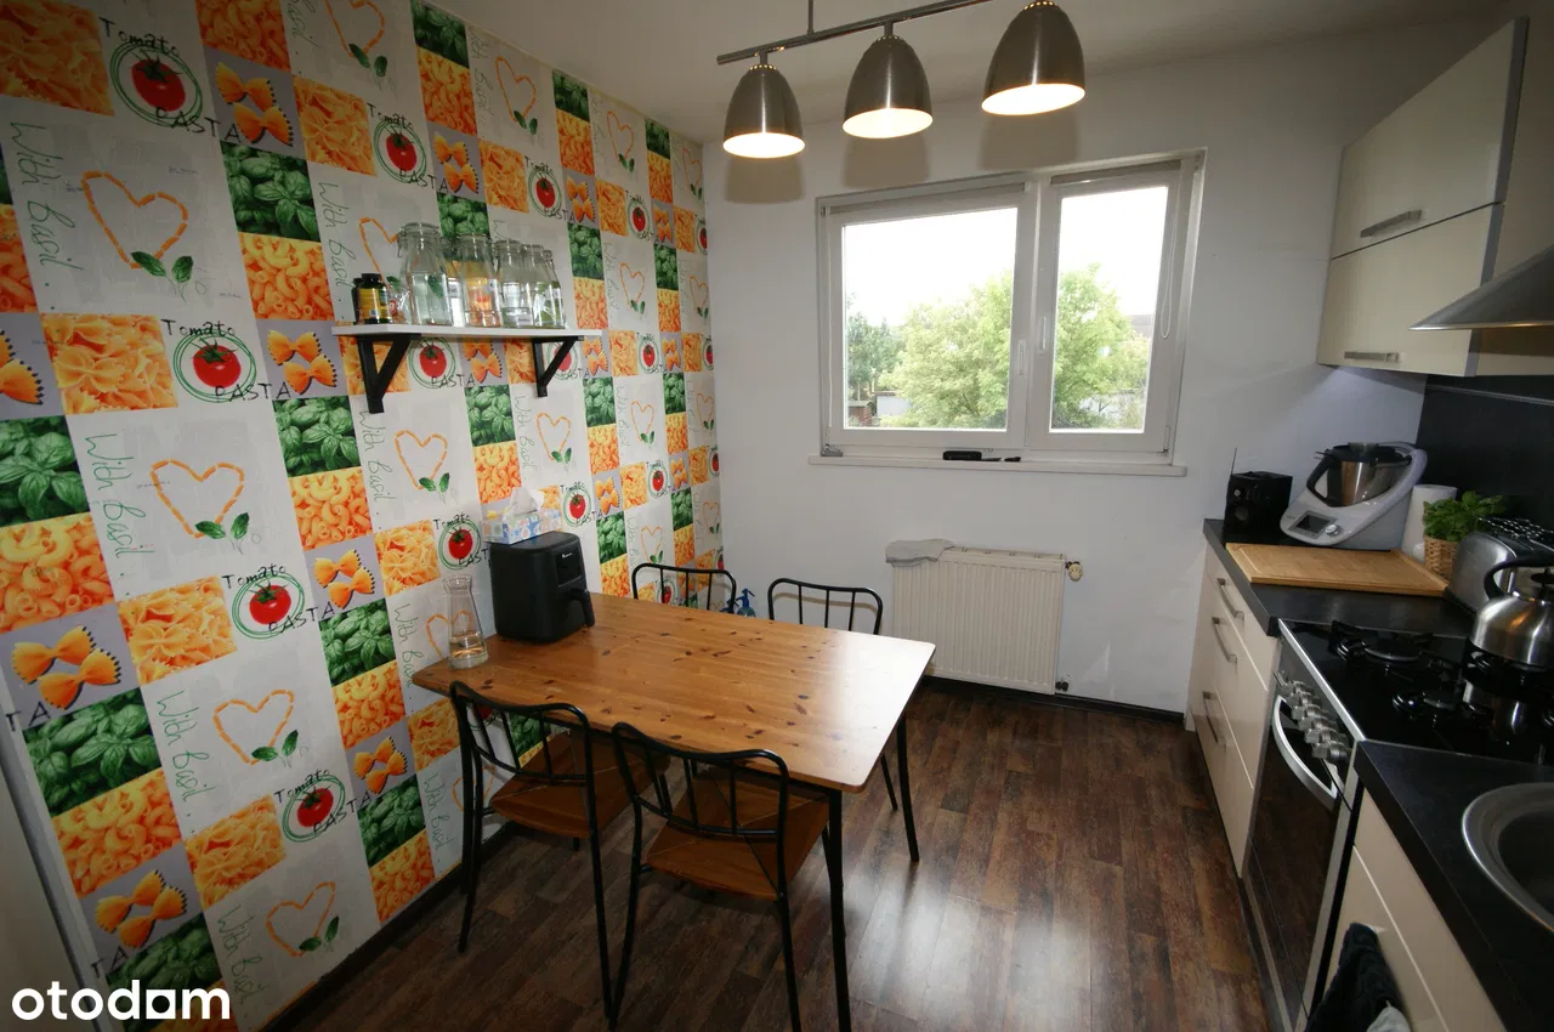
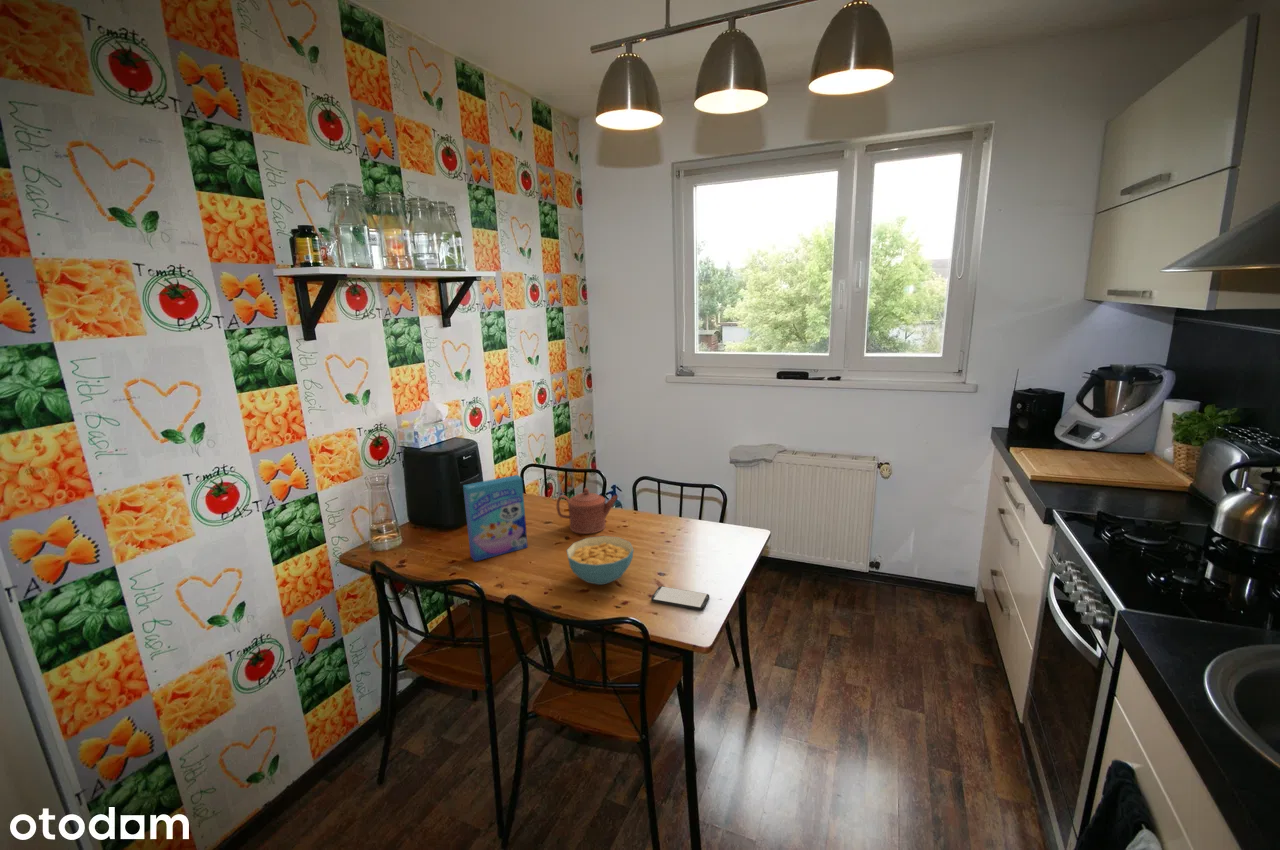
+ cereal box [462,474,529,562]
+ smartphone [650,585,710,611]
+ teapot [556,487,619,535]
+ cereal bowl [566,535,635,586]
